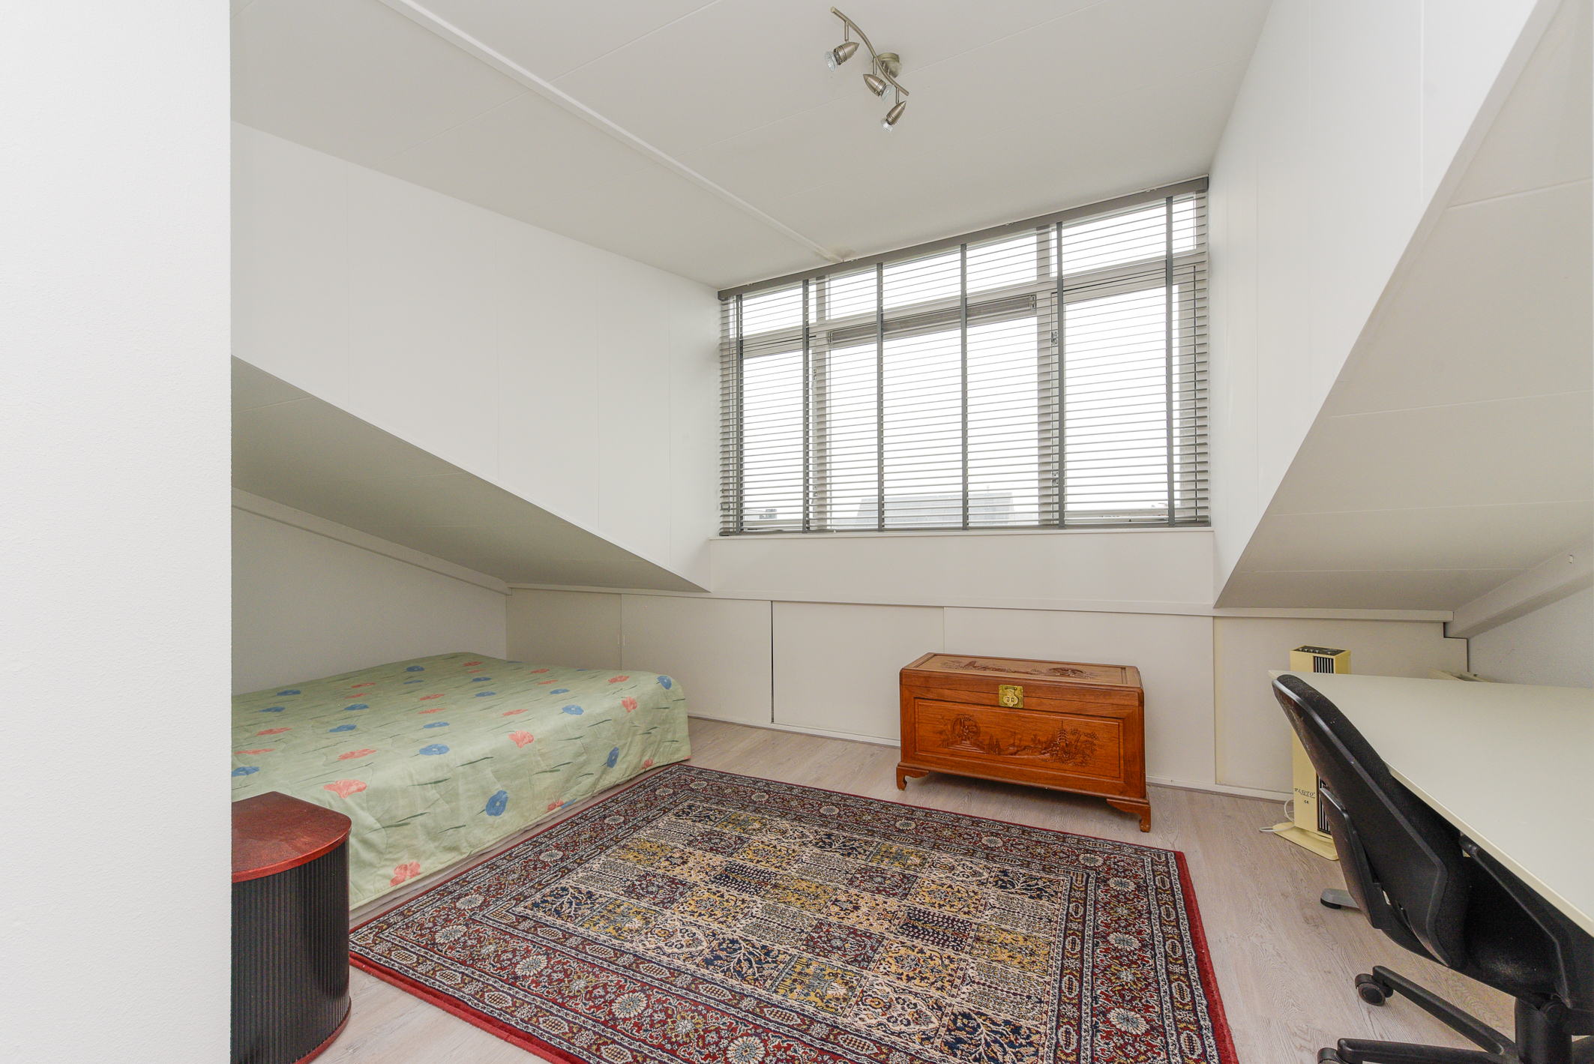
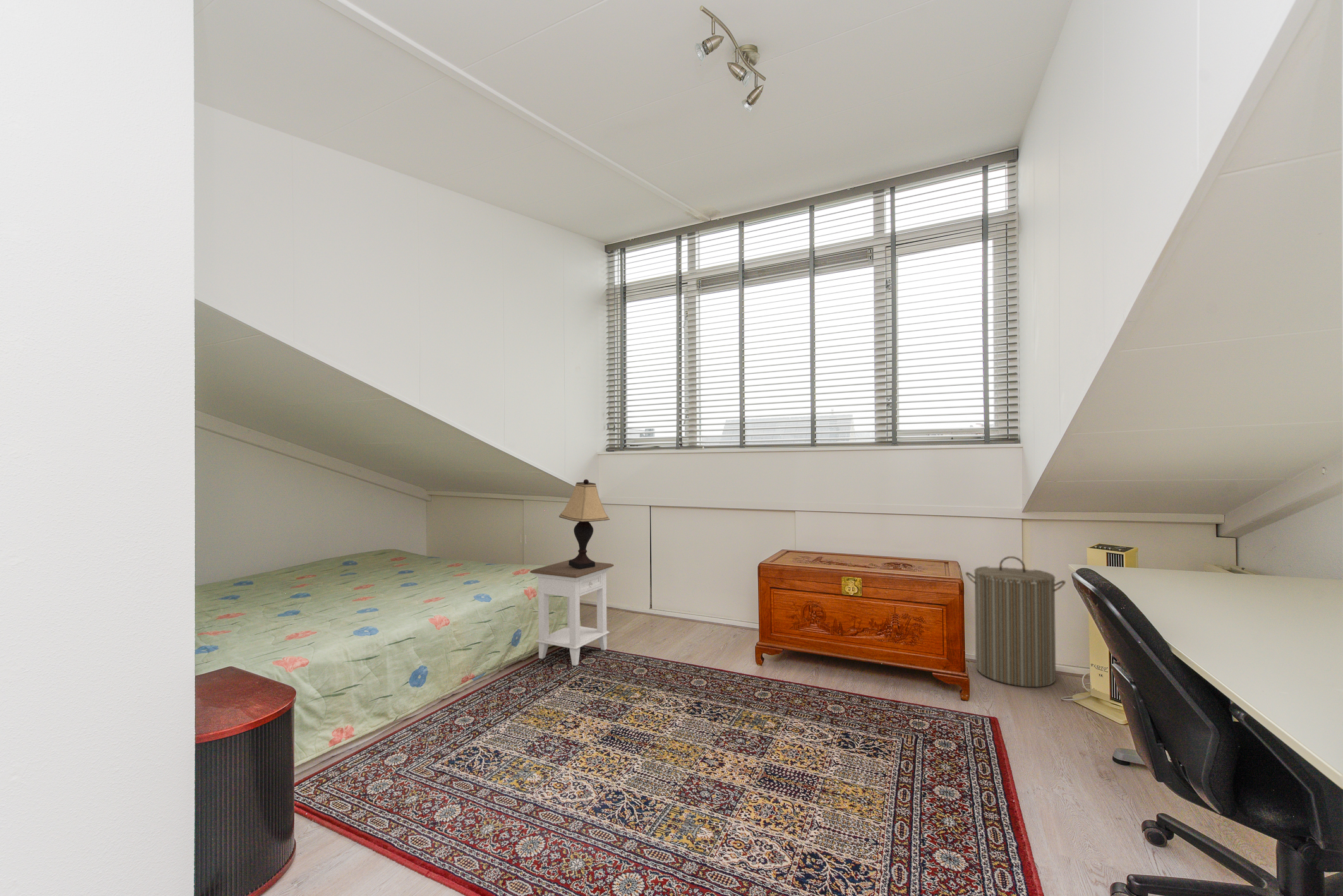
+ laundry hamper [965,556,1066,688]
+ nightstand [529,559,615,666]
+ lamp [558,479,610,569]
